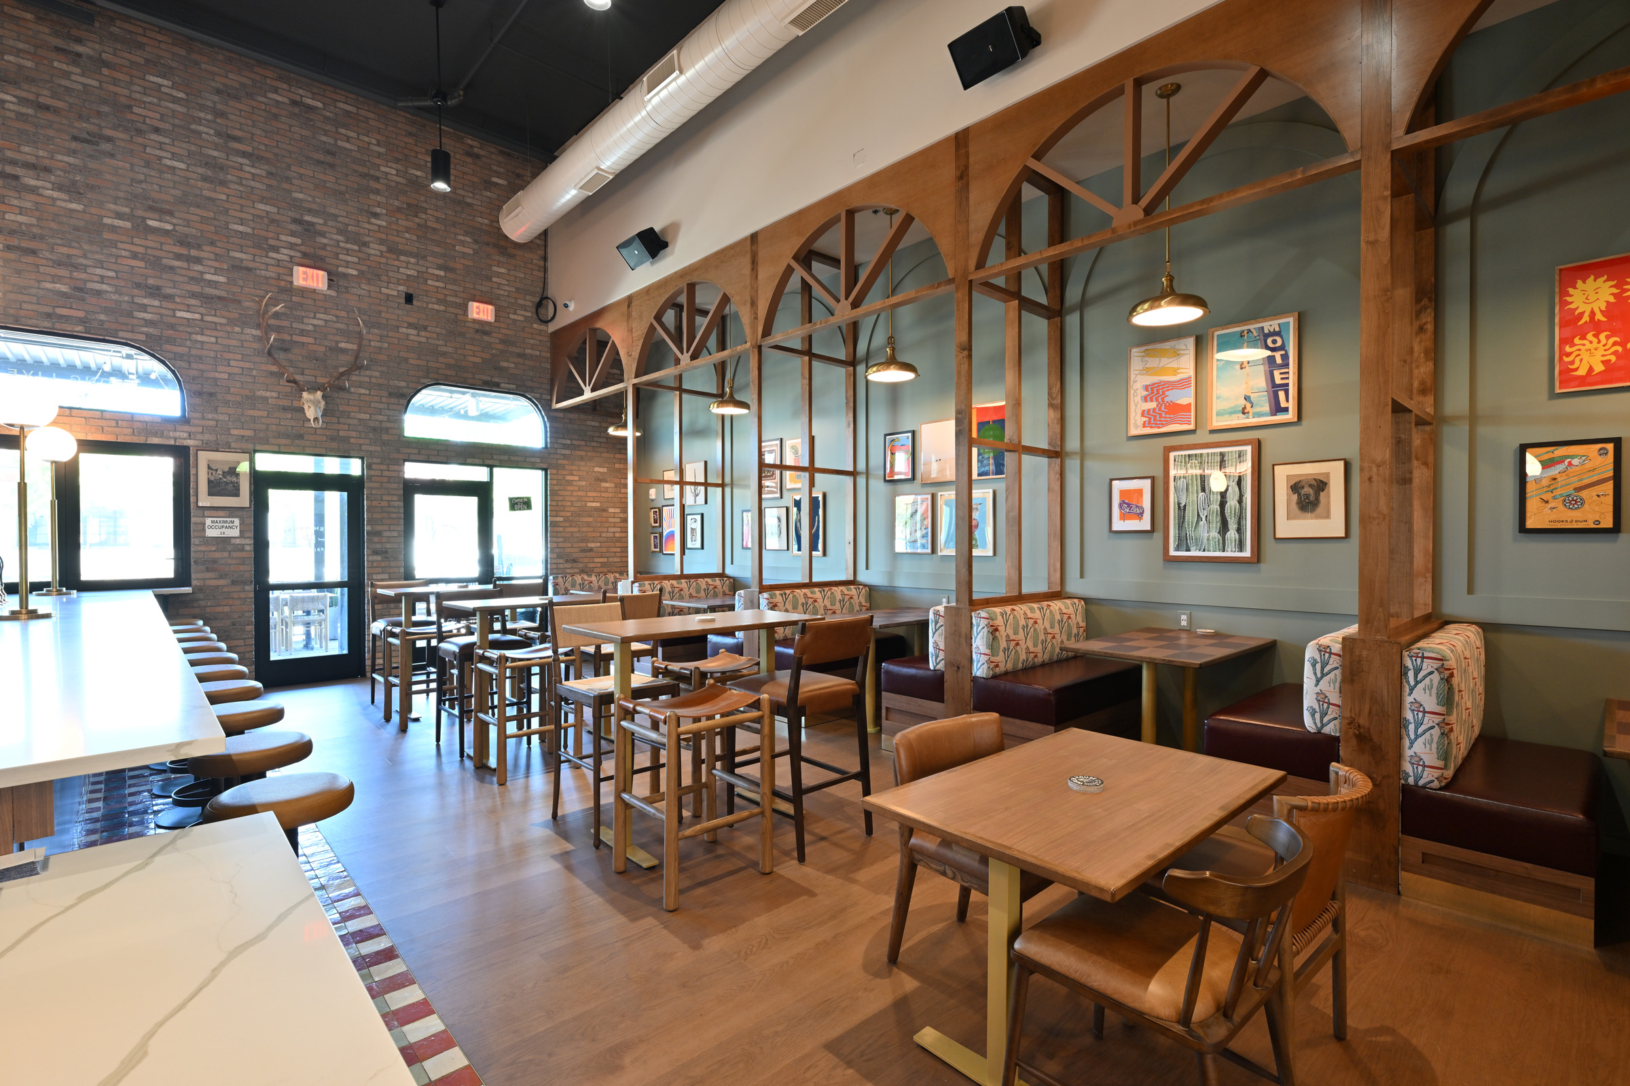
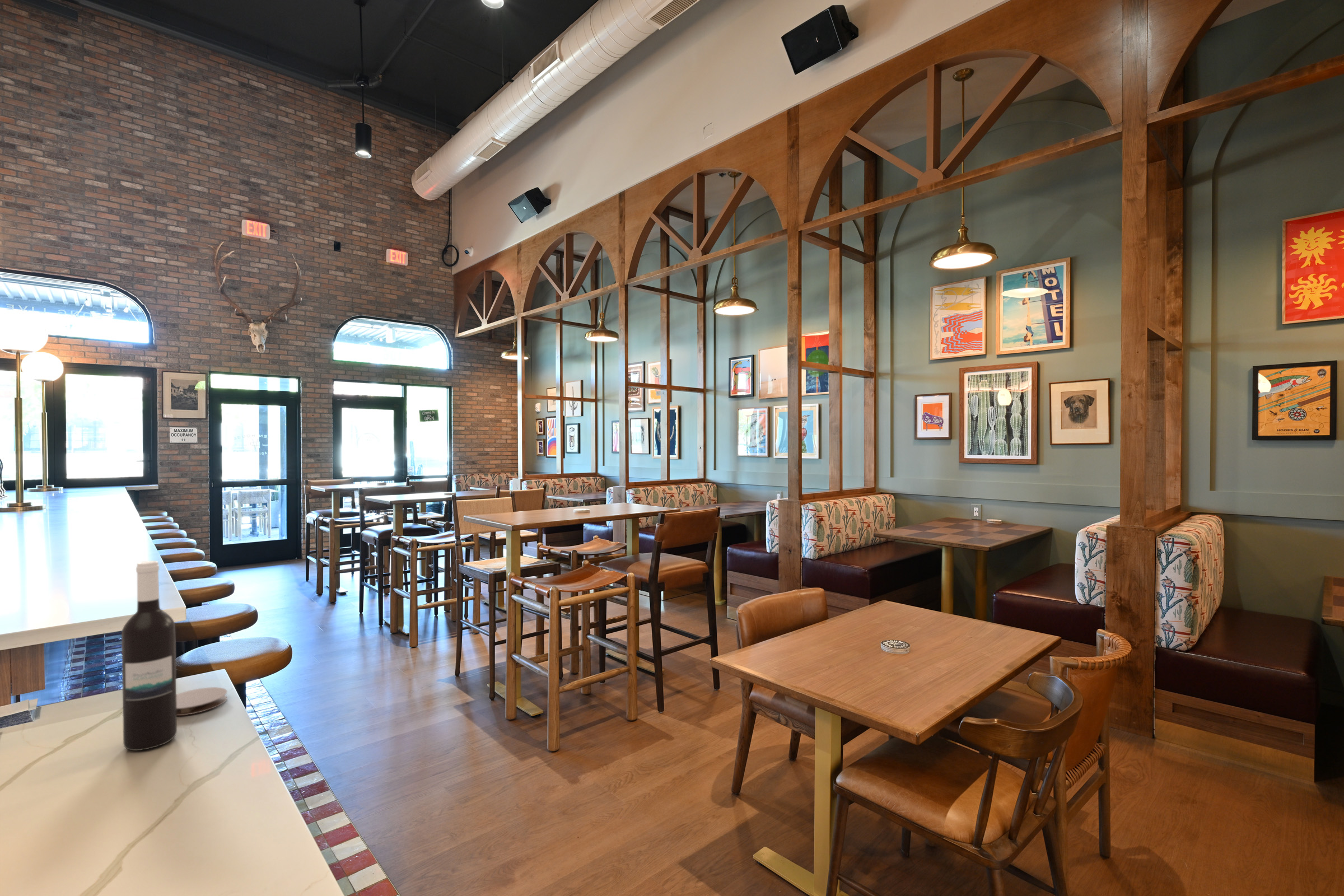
+ wine bottle [121,560,178,752]
+ coaster [176,687,228,716]
